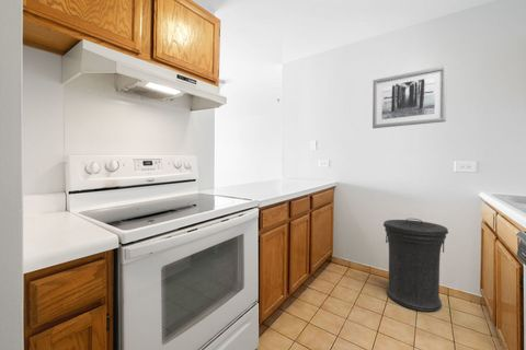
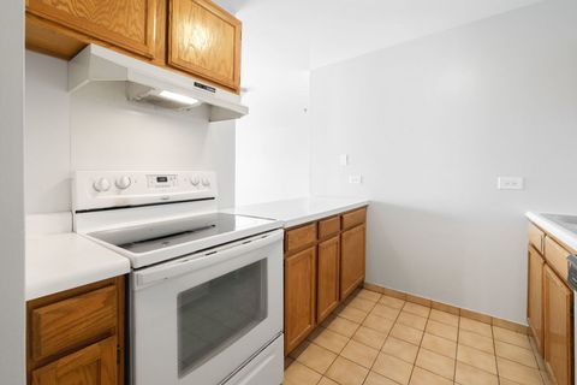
- wall art [371,65,448,129]
- trash can [382,218,449,312]
